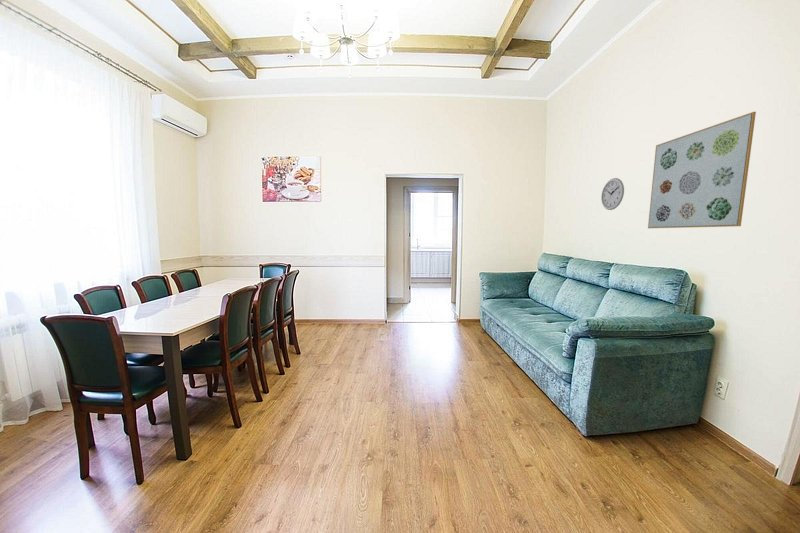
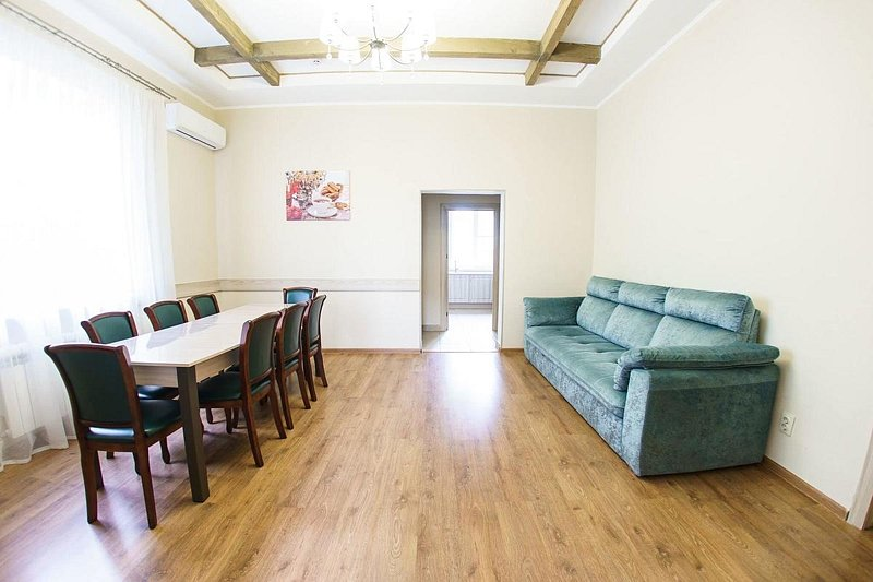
- wall art [647,111,757,229]
- wall clock [600,177,625,211]
